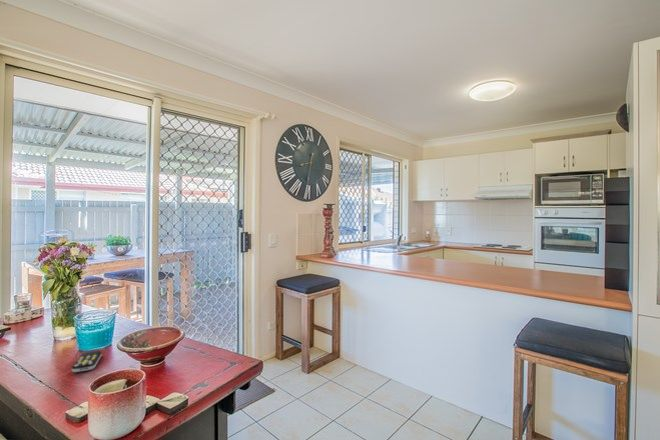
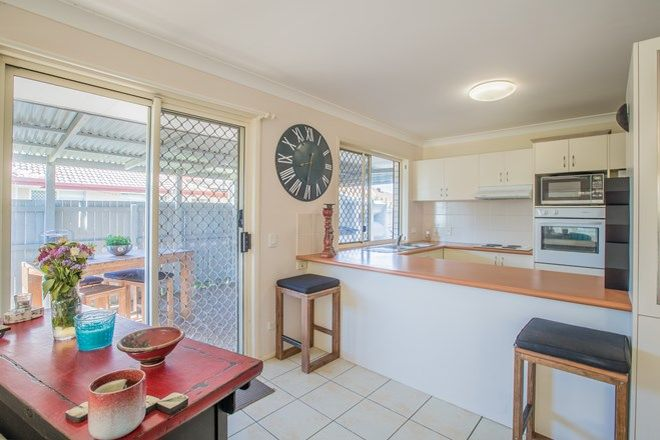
- remote control [71,350,103,373]
